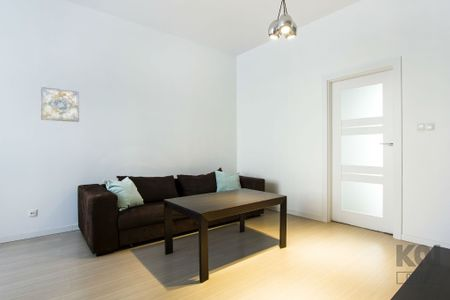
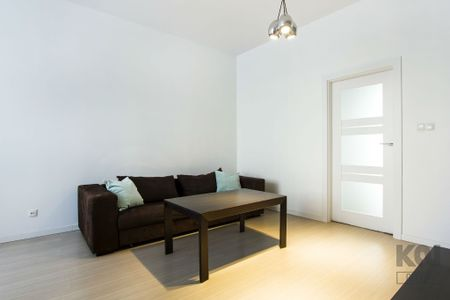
- wall art [40,86,80,123]
